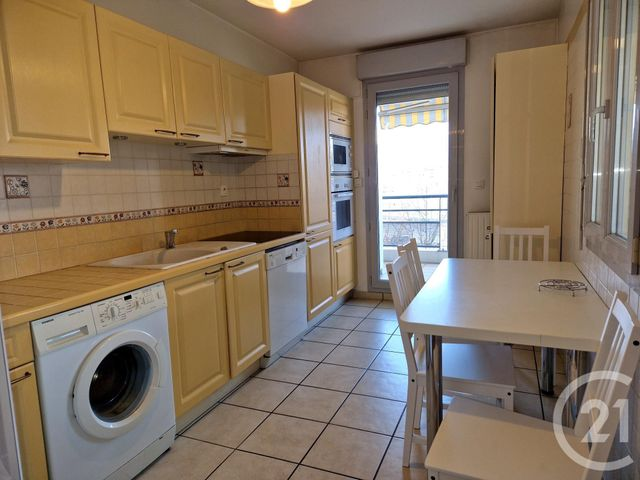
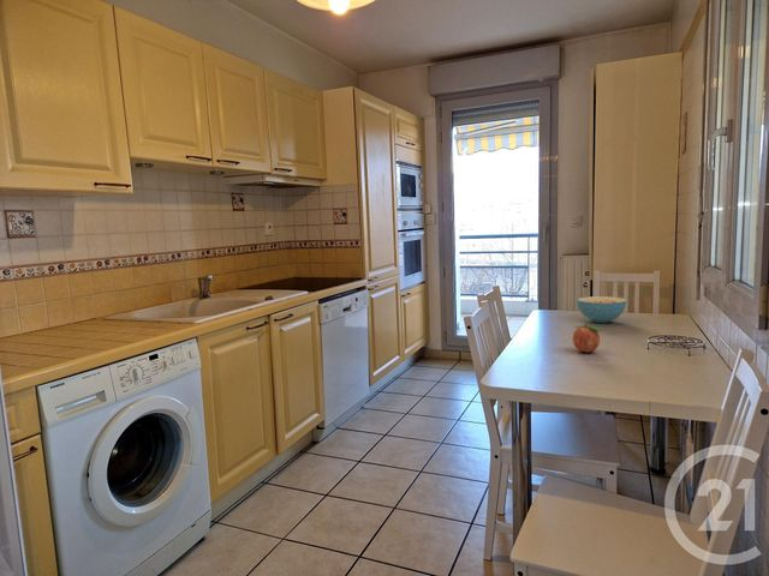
+ cereal bowl [576,295,627,324]
+ fruit [571,322,602,354]
